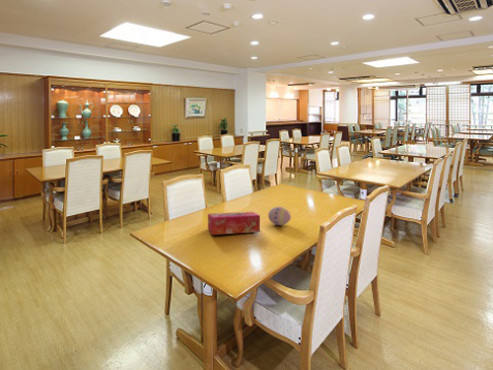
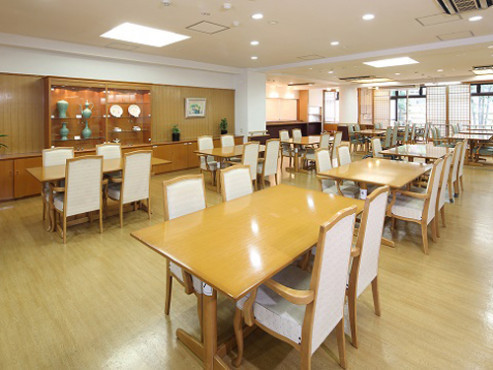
- decorative egg [267,206,292,226]
- tissue box [207,211,261,236]
